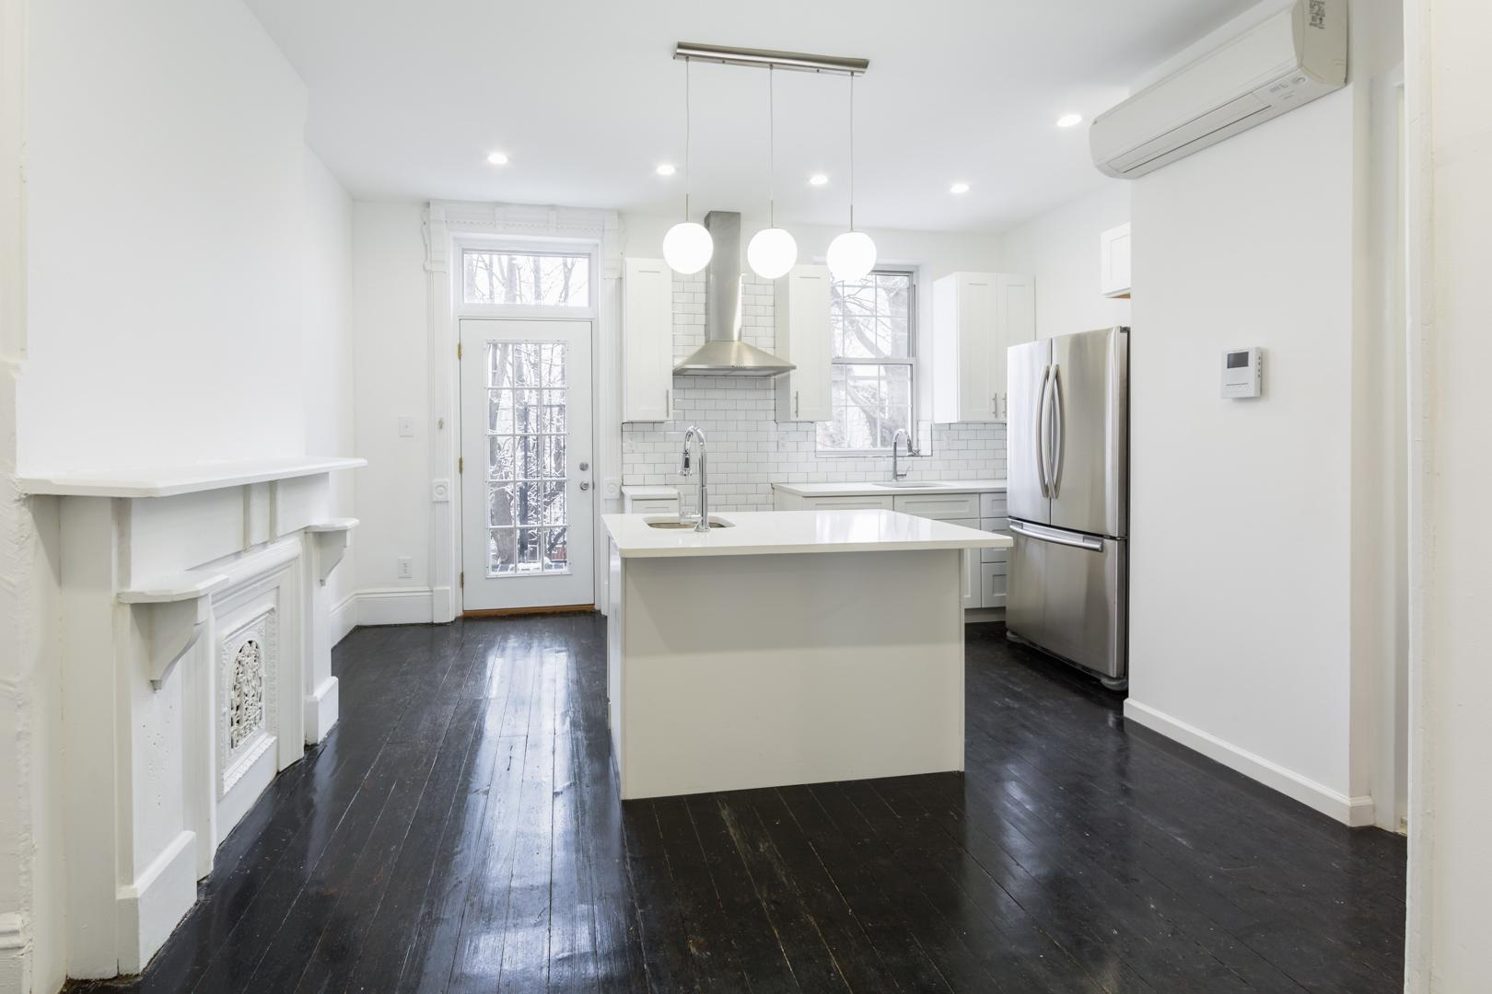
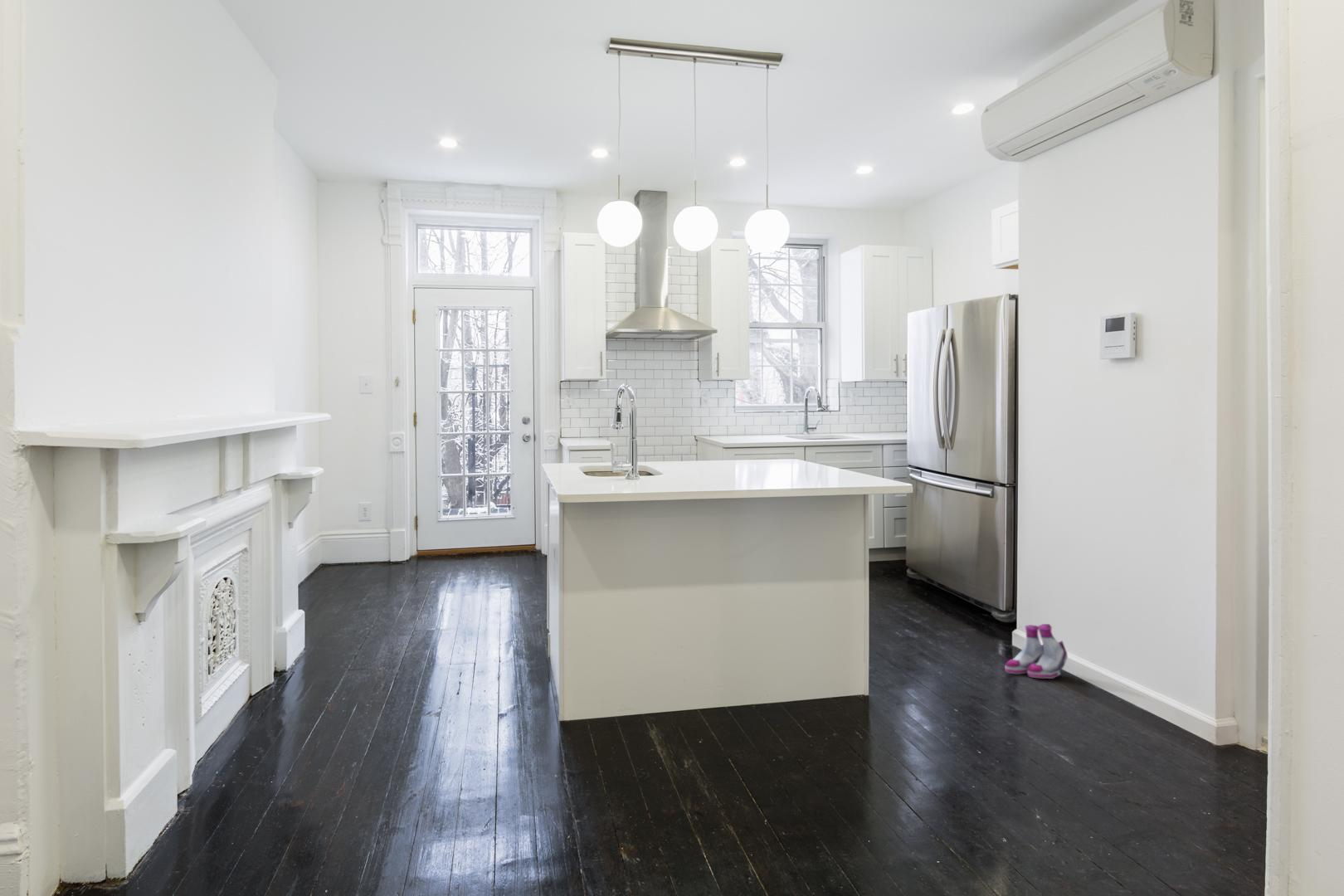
+ boots [1004,623,1069,679]
